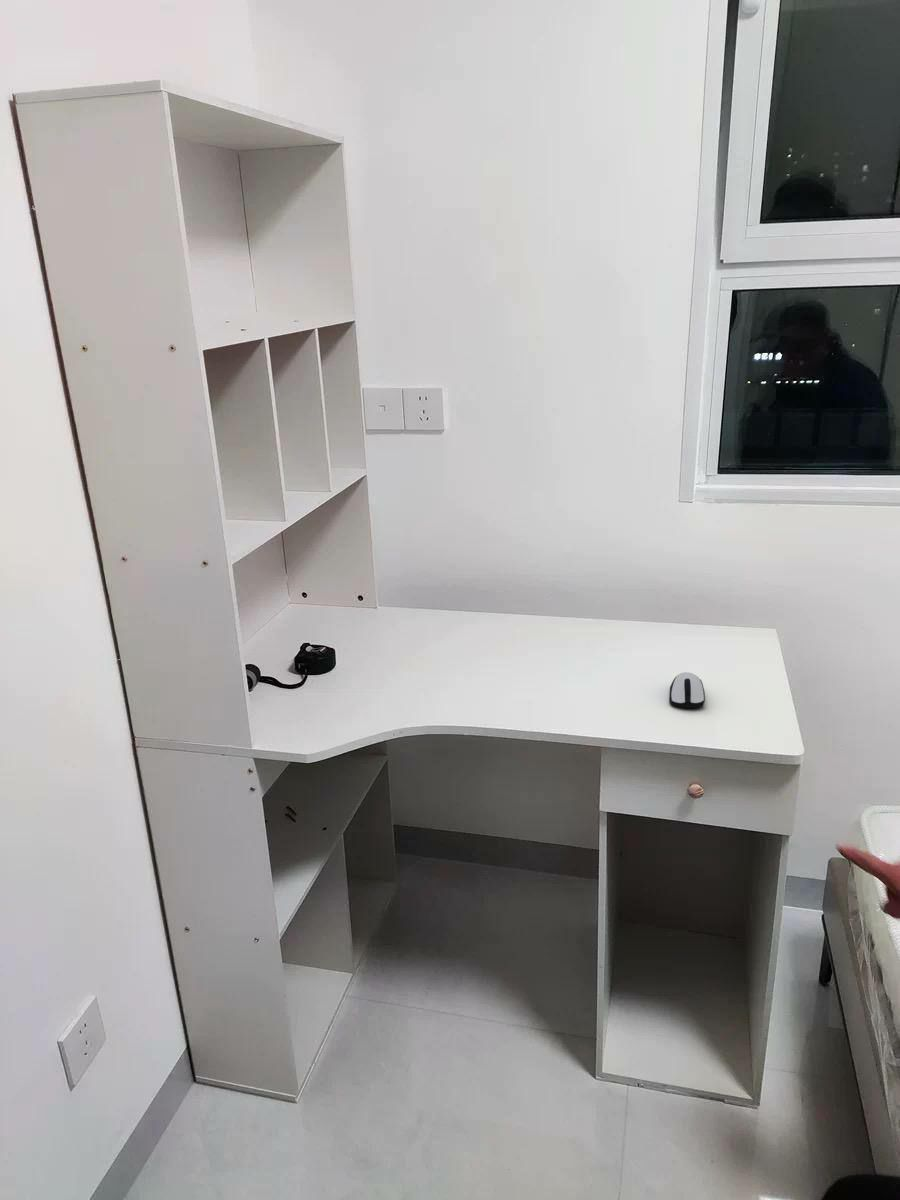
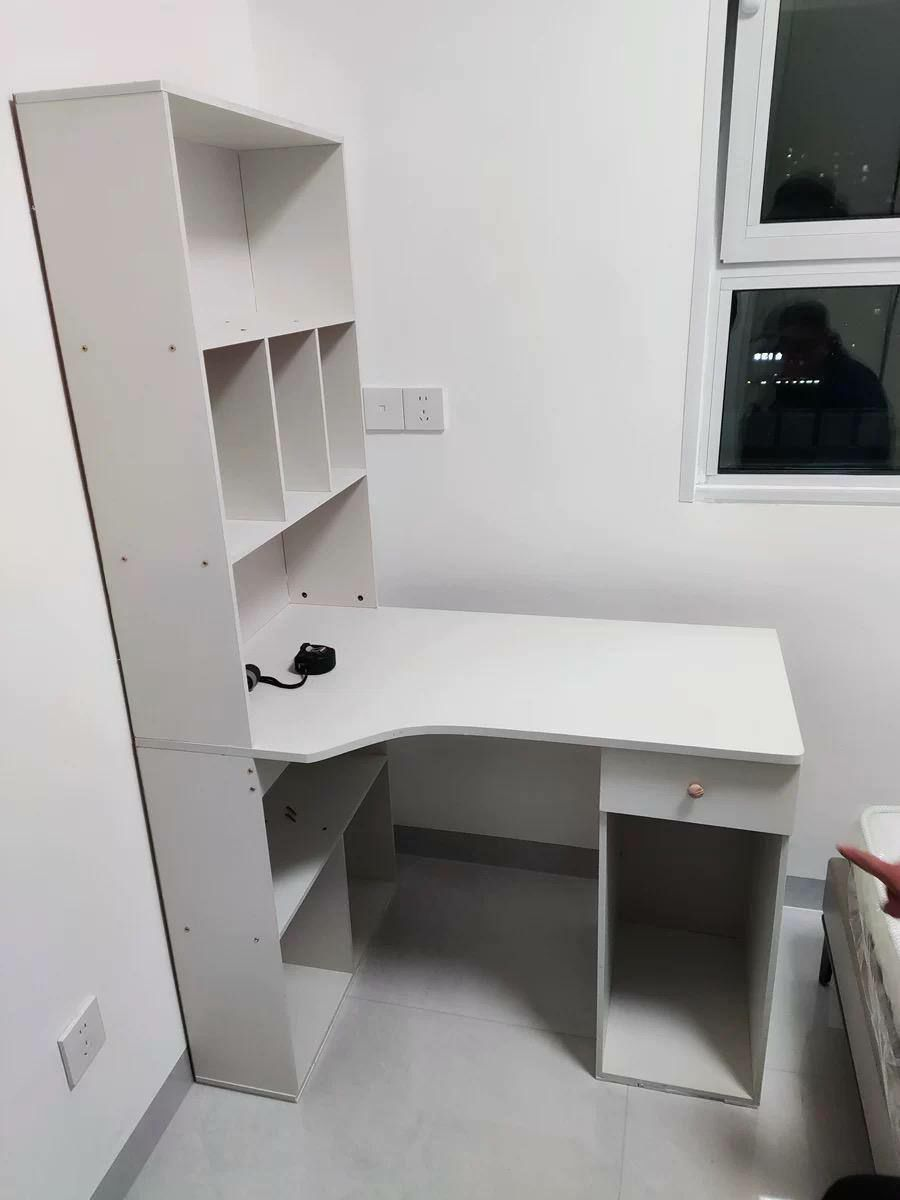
- computer mouse [668,671,706,709]
